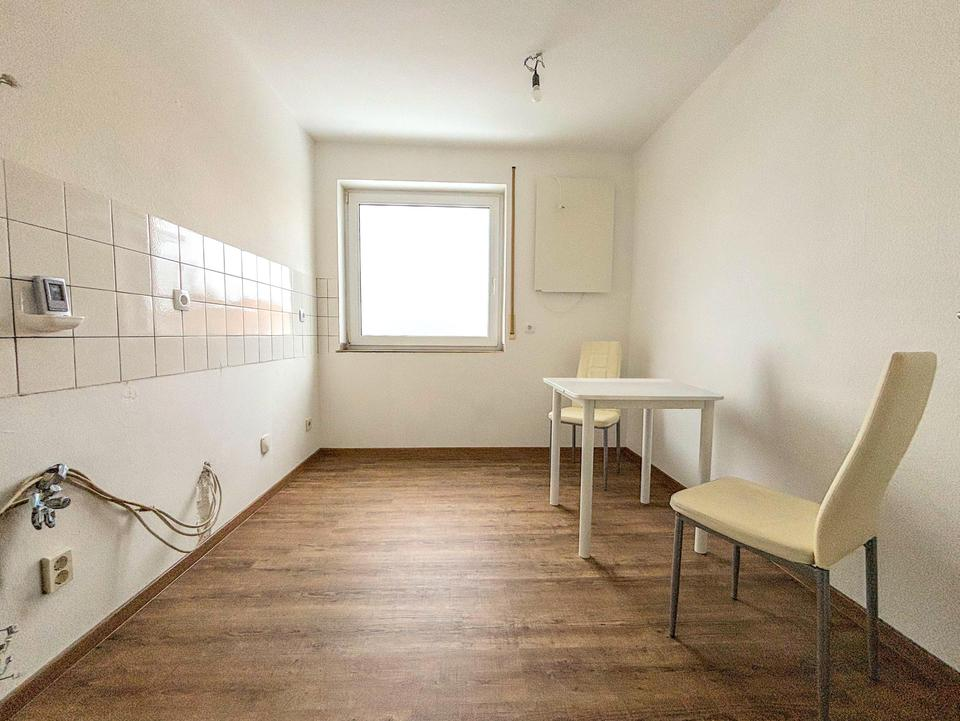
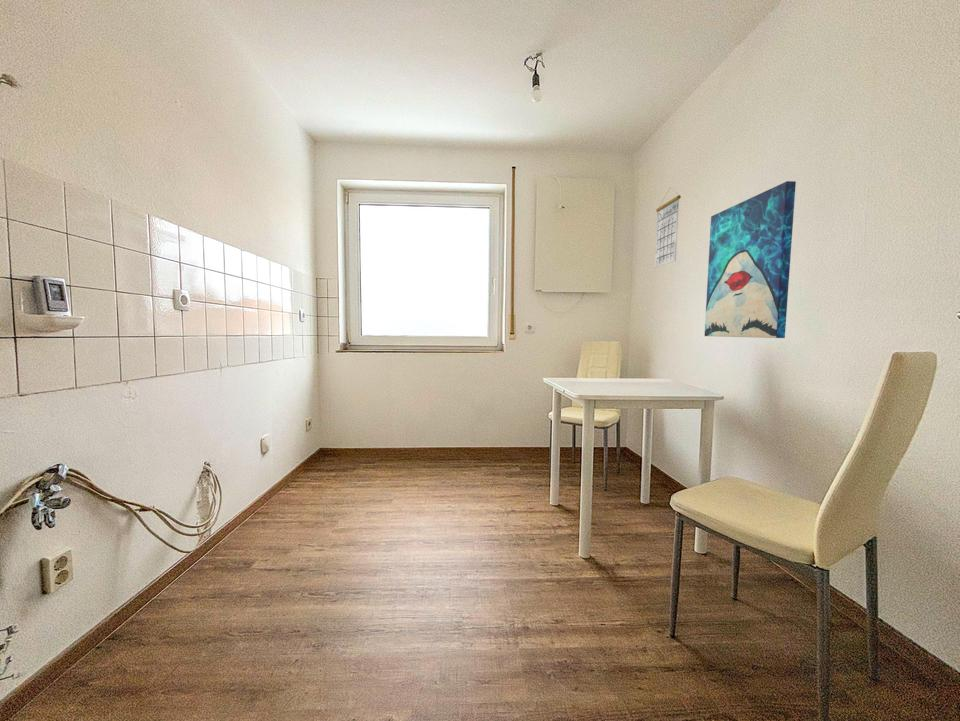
+ wall art [704,180,797,339]
+ calendar [654,187,682,268]
